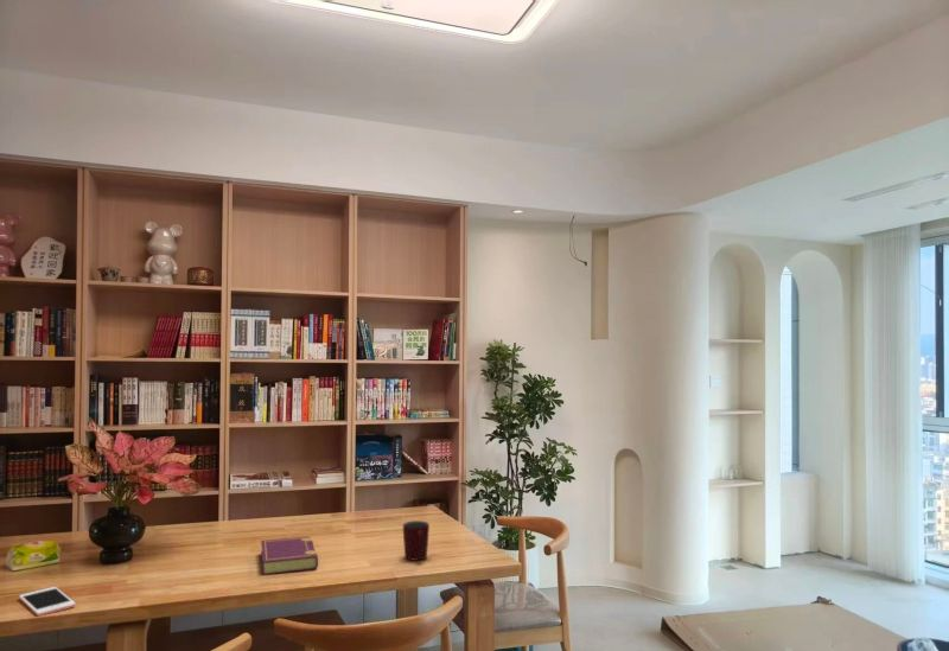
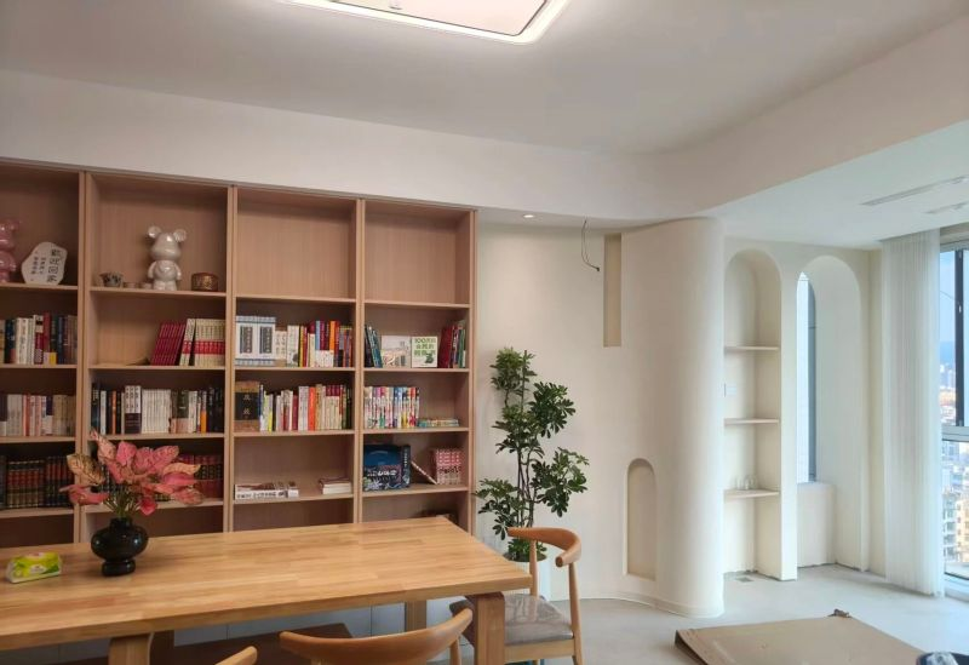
- mug [402,519,431,562]
- cell phone [18,586,77,618]
- book [260,535,319,576]
